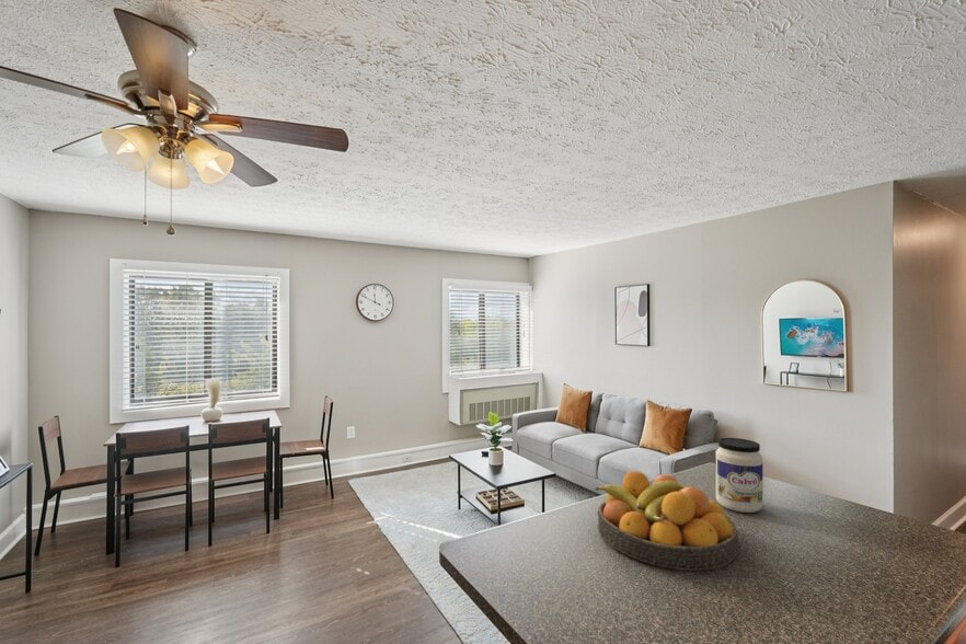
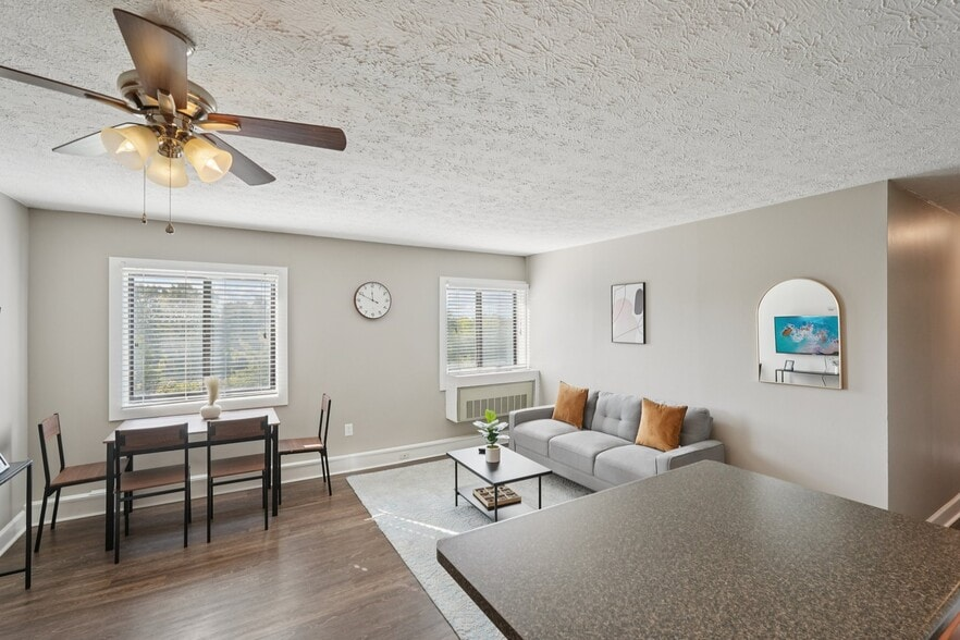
- fruit bowl [594,470,739,572]
- jar [714,437,763,514]
